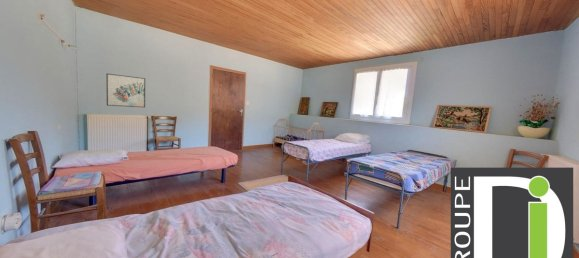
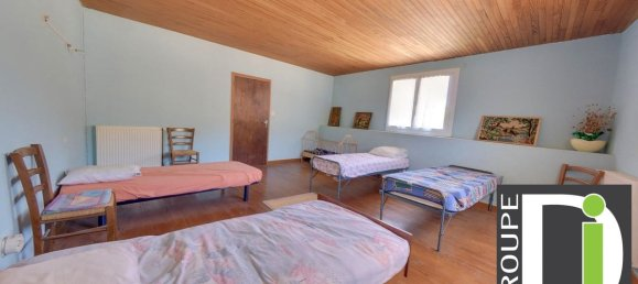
- wall art [105,73,146,108]
